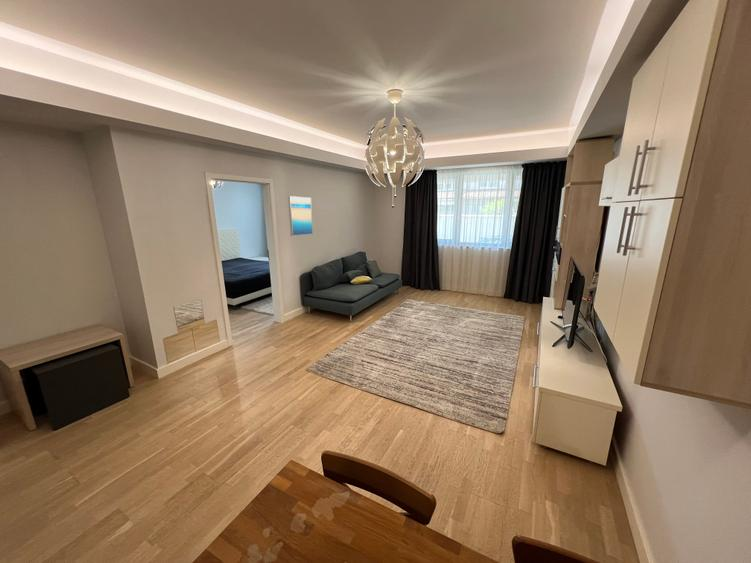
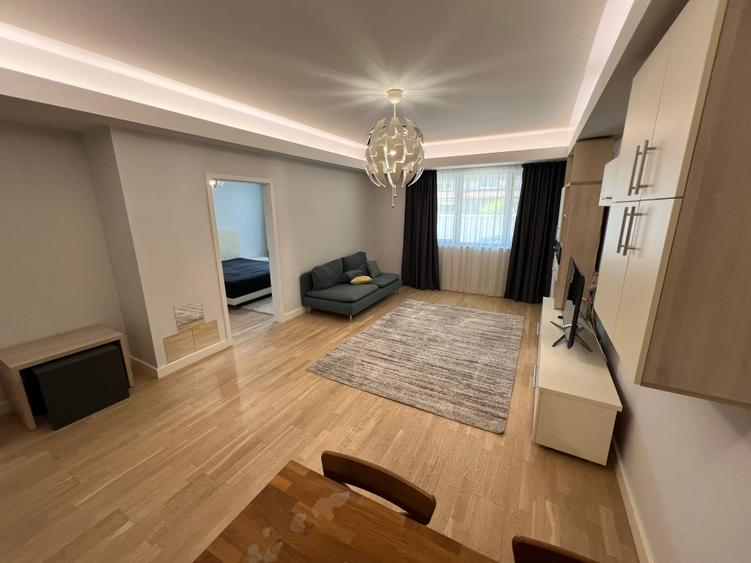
- wall art [287,195,314,237]
